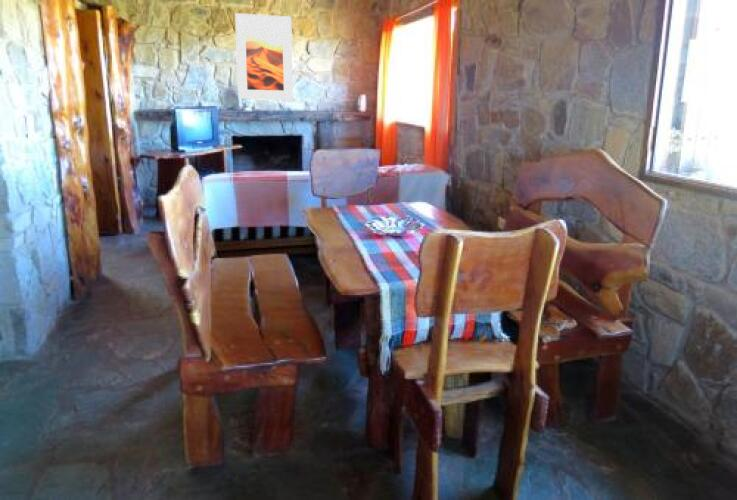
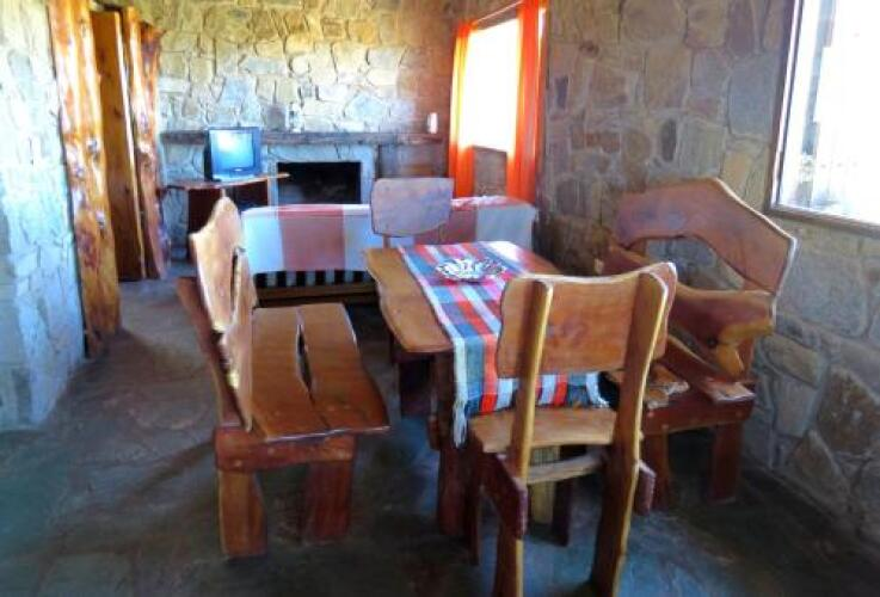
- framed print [234,12,294,101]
